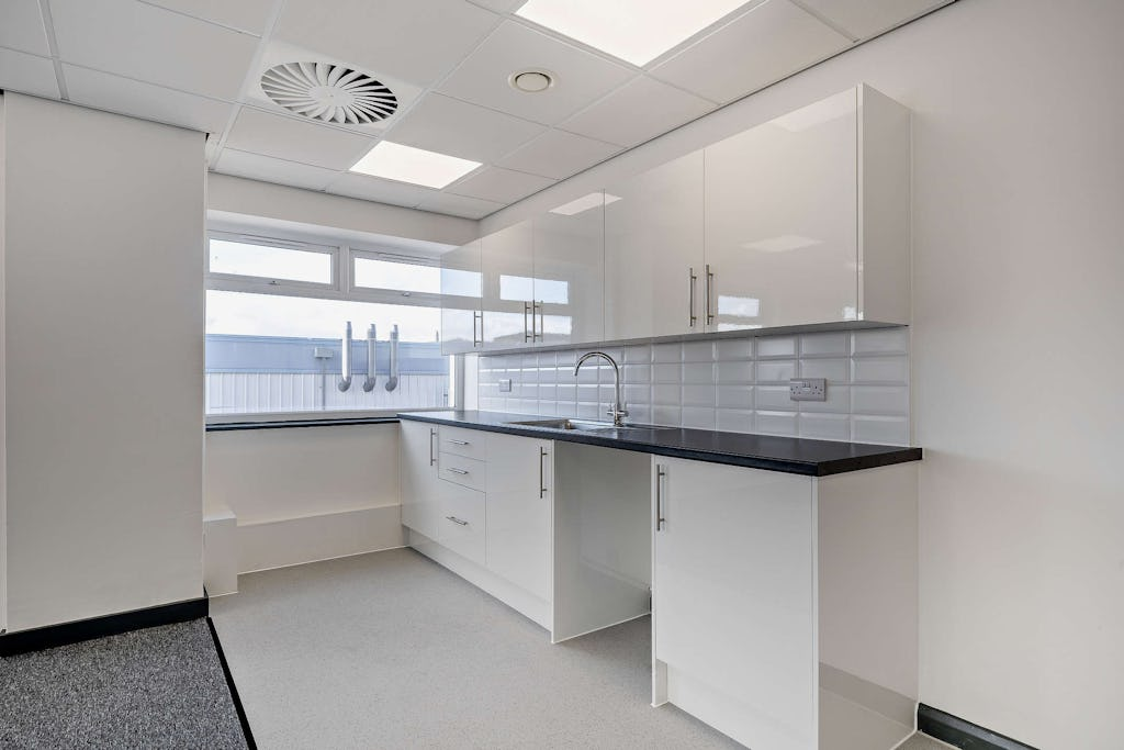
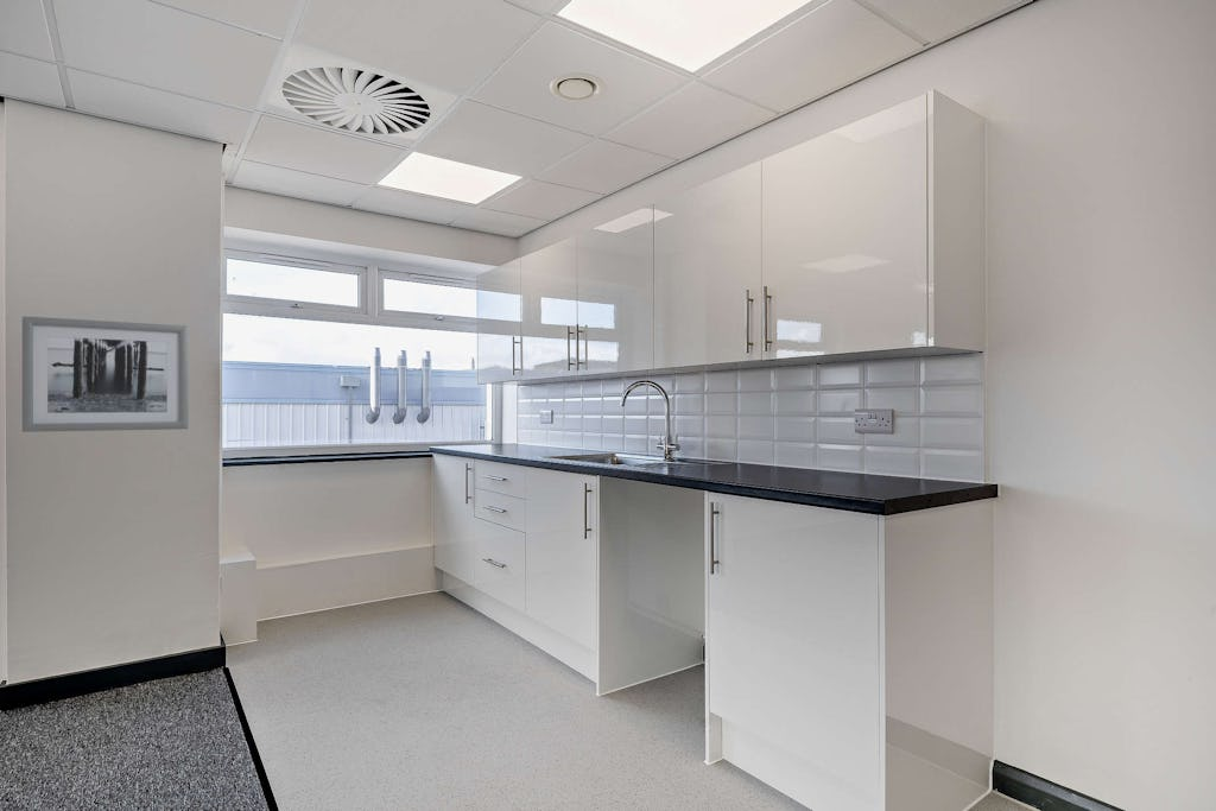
+ wall art [21,315,189,433]
